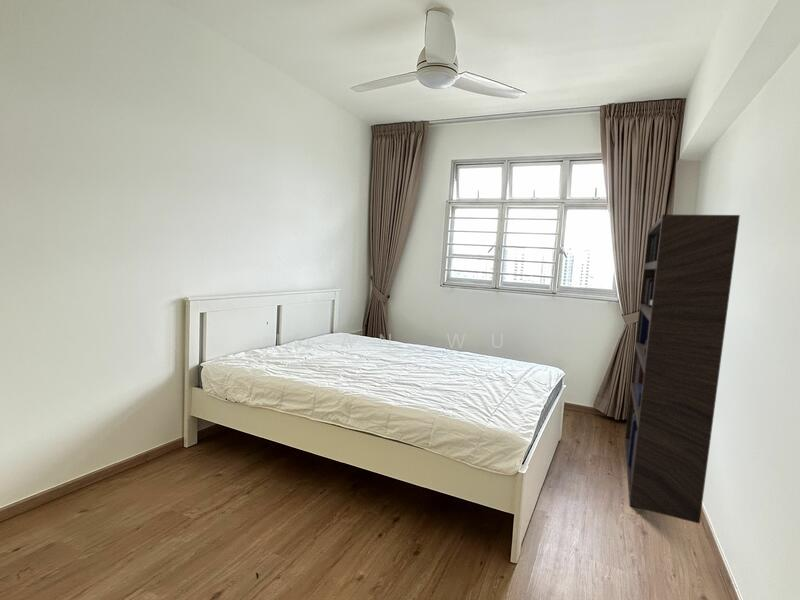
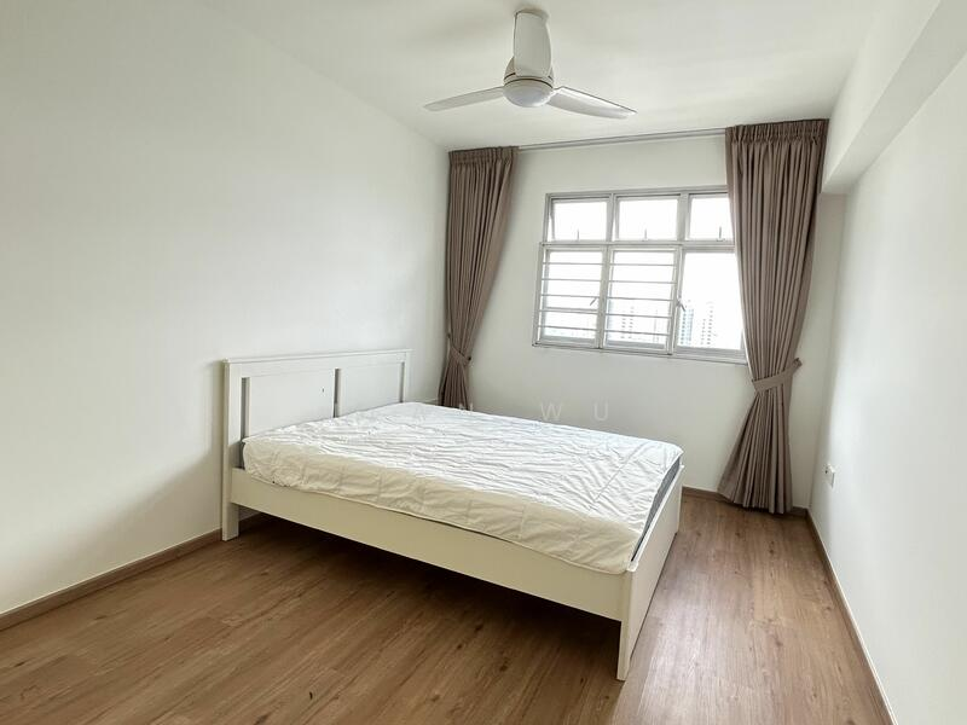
- bookcase [624,214,741,525]
